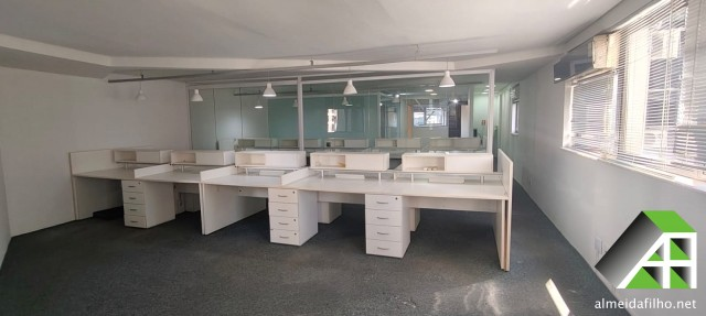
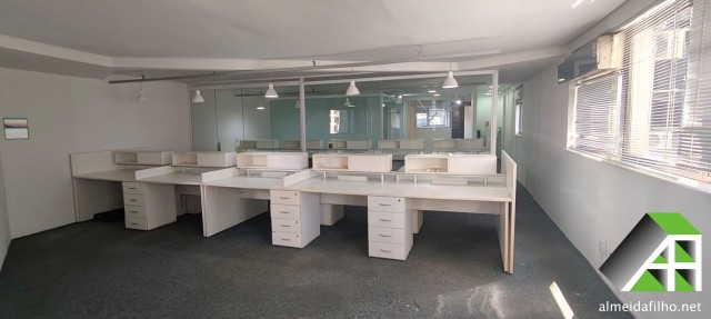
+ calendar [1,116,30,141]
